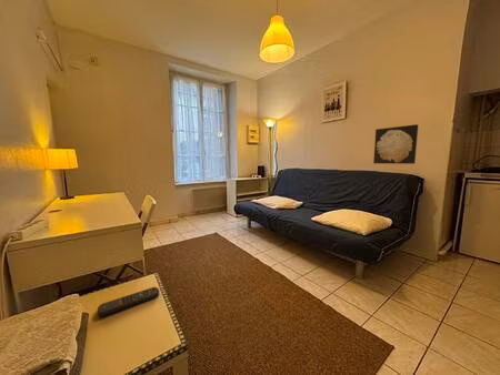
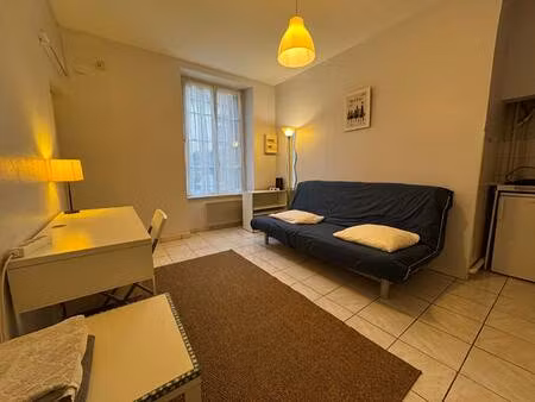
- wall art [372,123,419,165]
- remote control [97,286,160,317]
